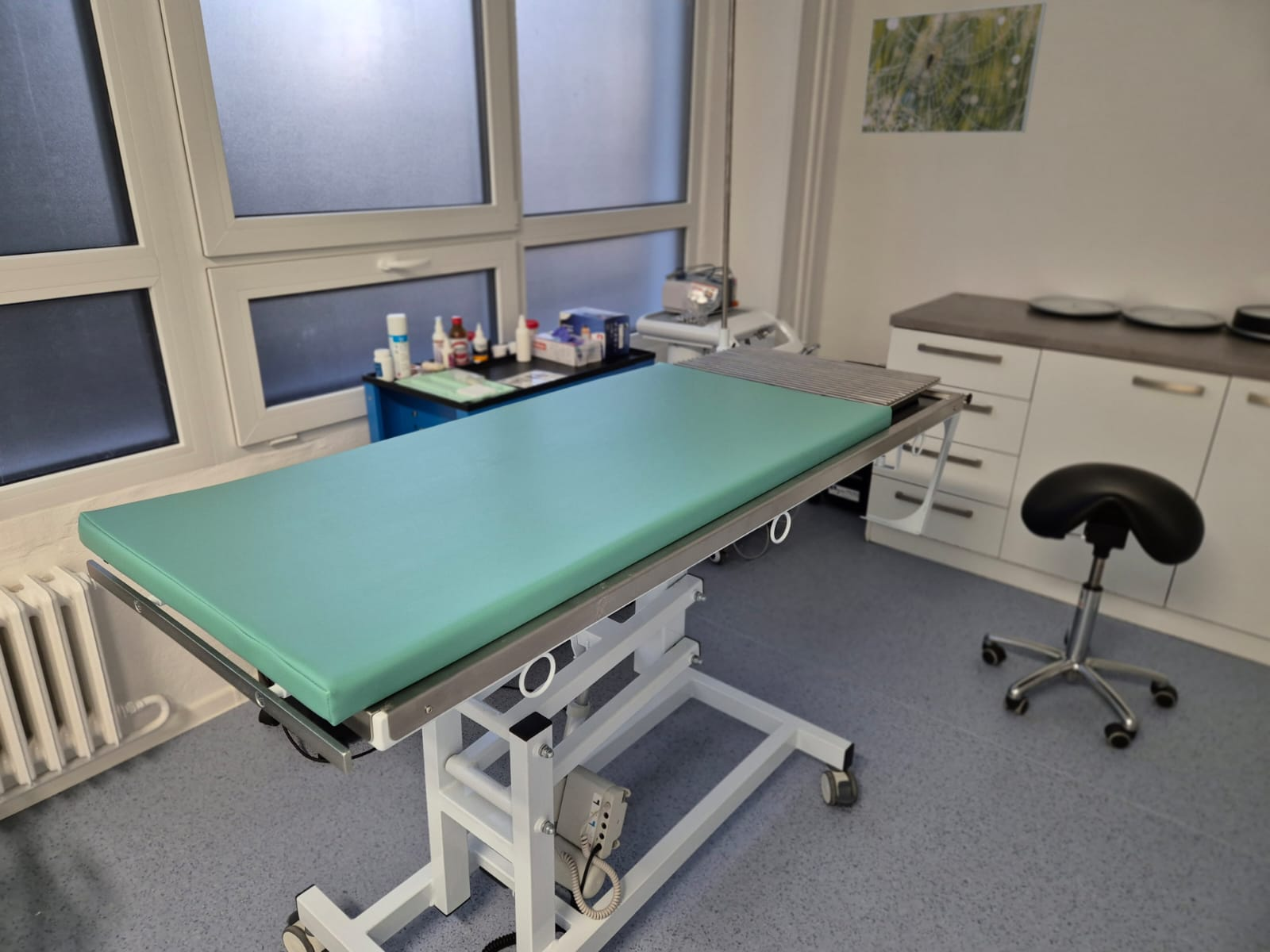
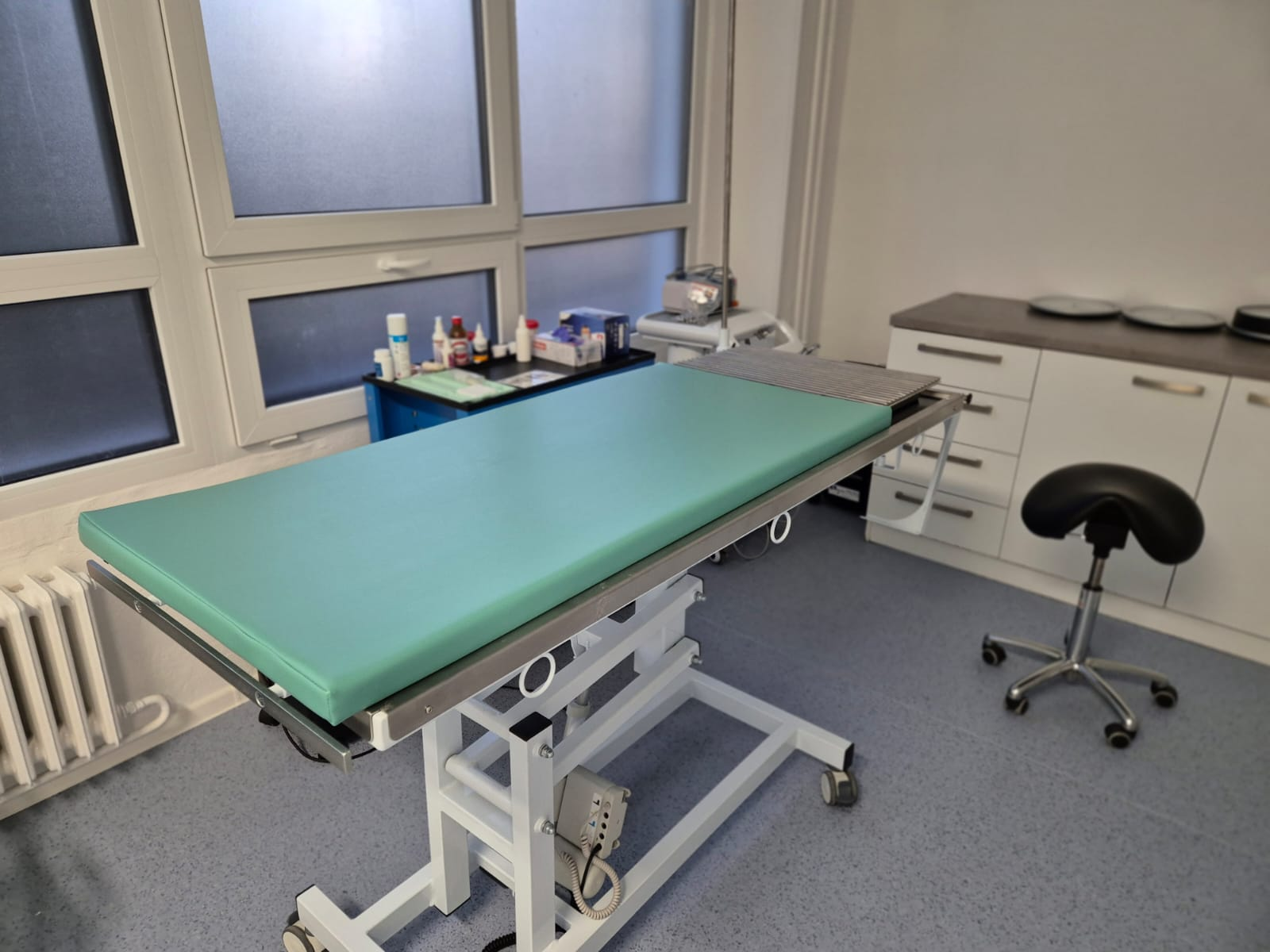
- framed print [860,1,1048,135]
